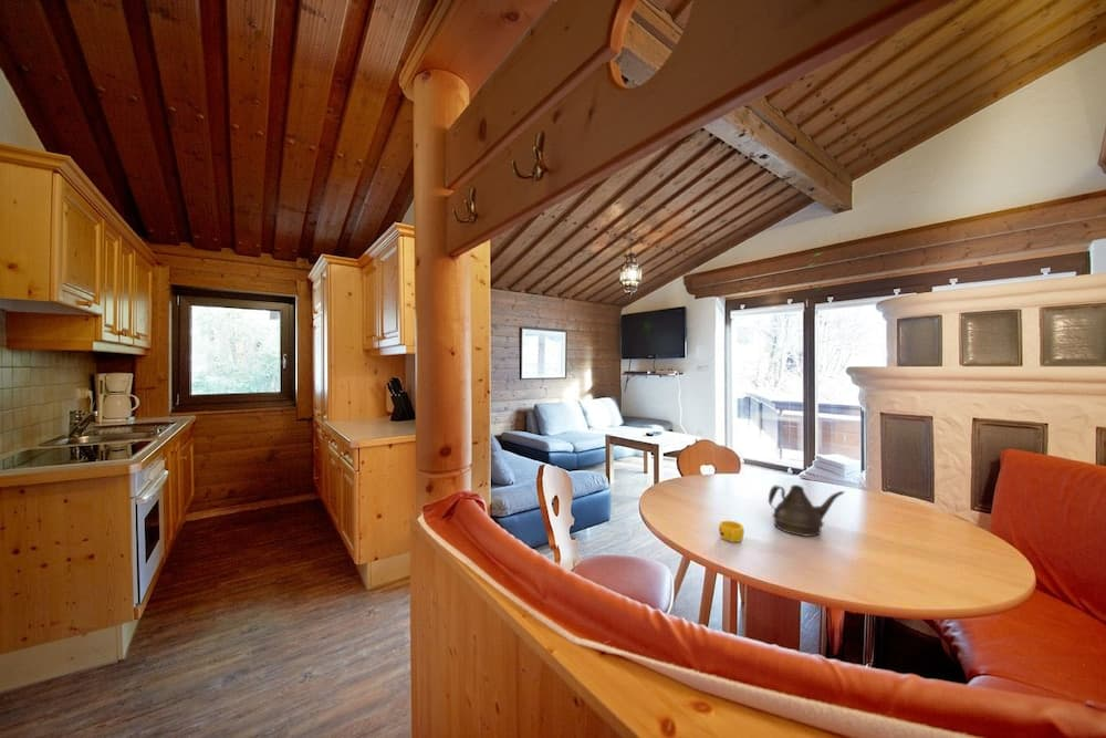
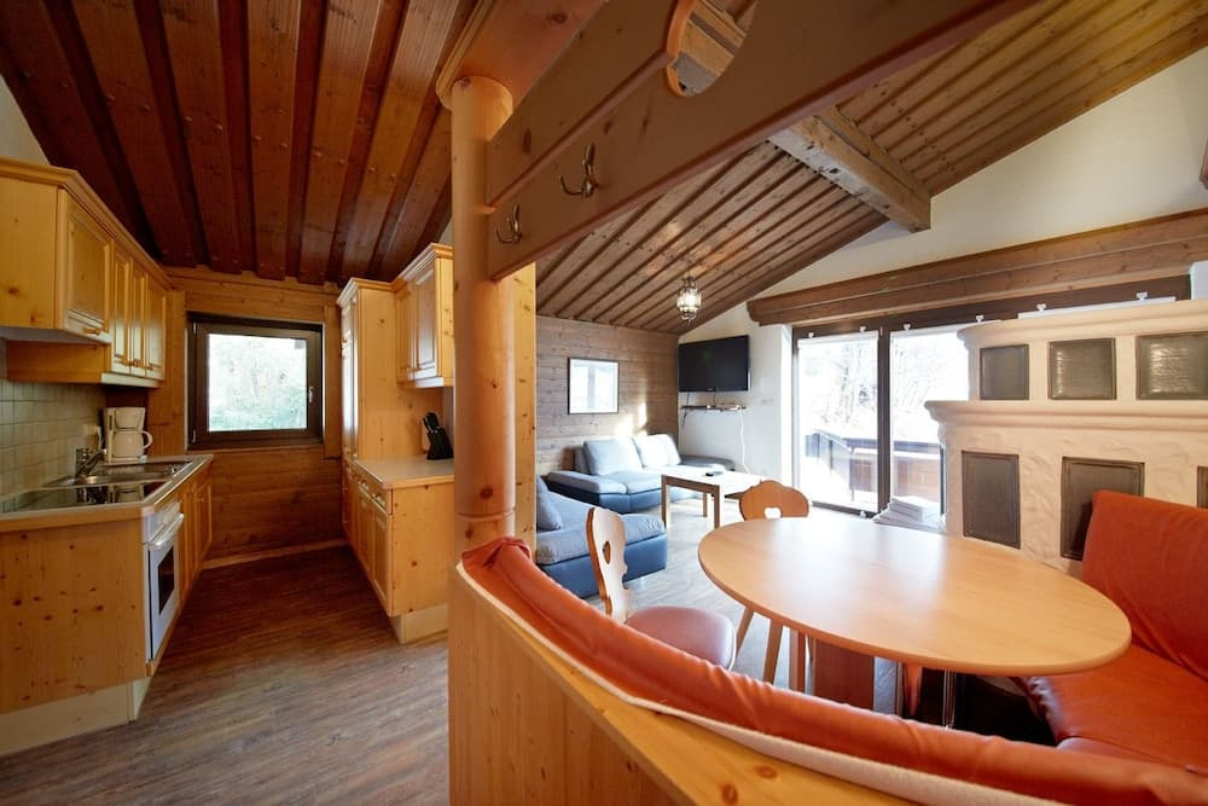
- teapot [768,484,846,538]
- cup [718,520,745,543]
